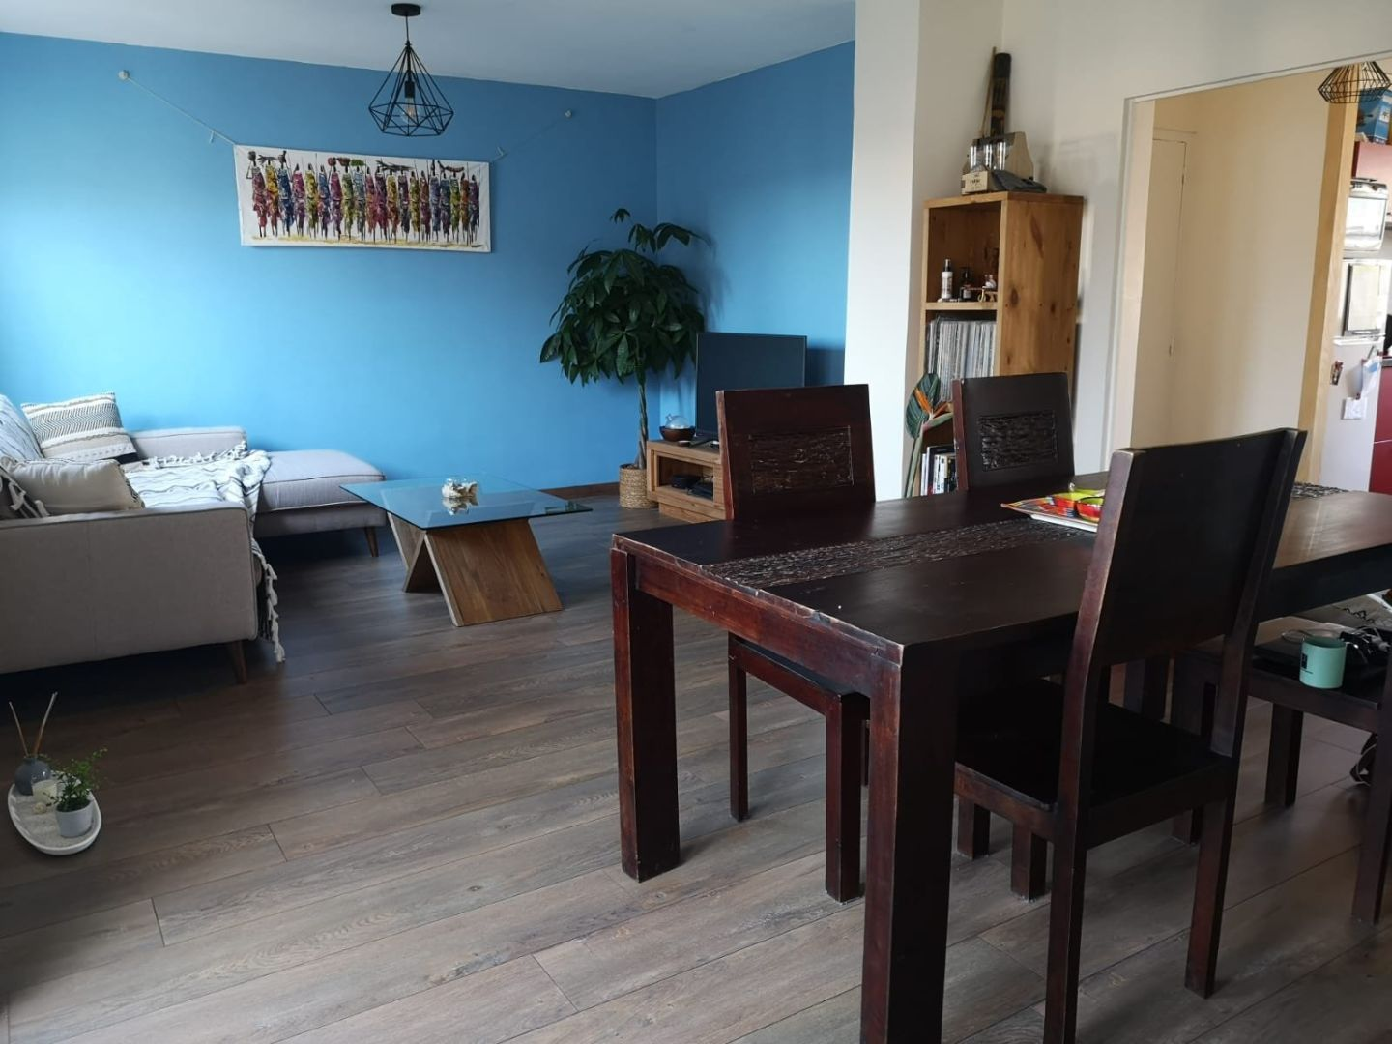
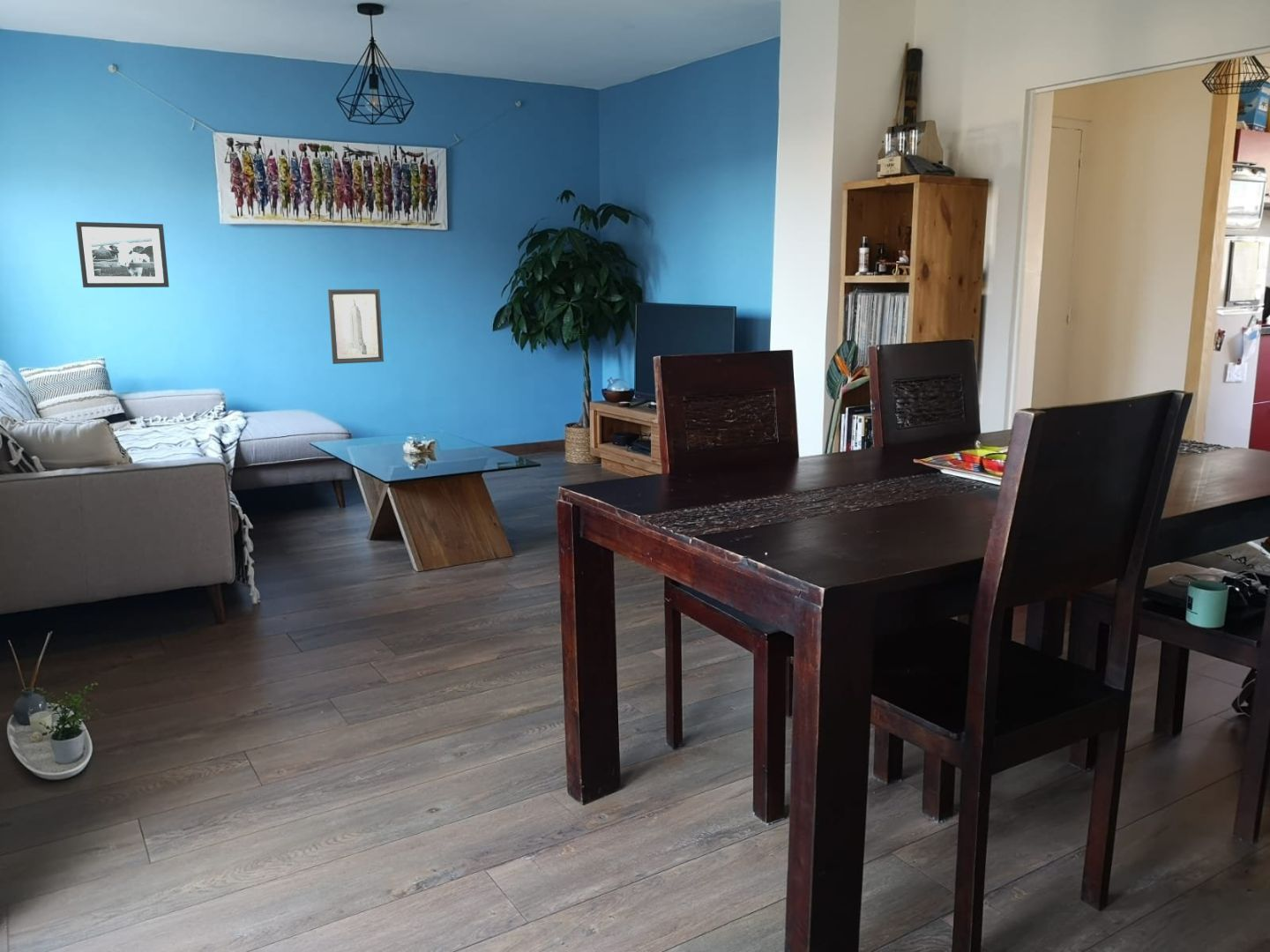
+ wall art [327,288,385,365]
+ picture frame [75,221,170,288]
